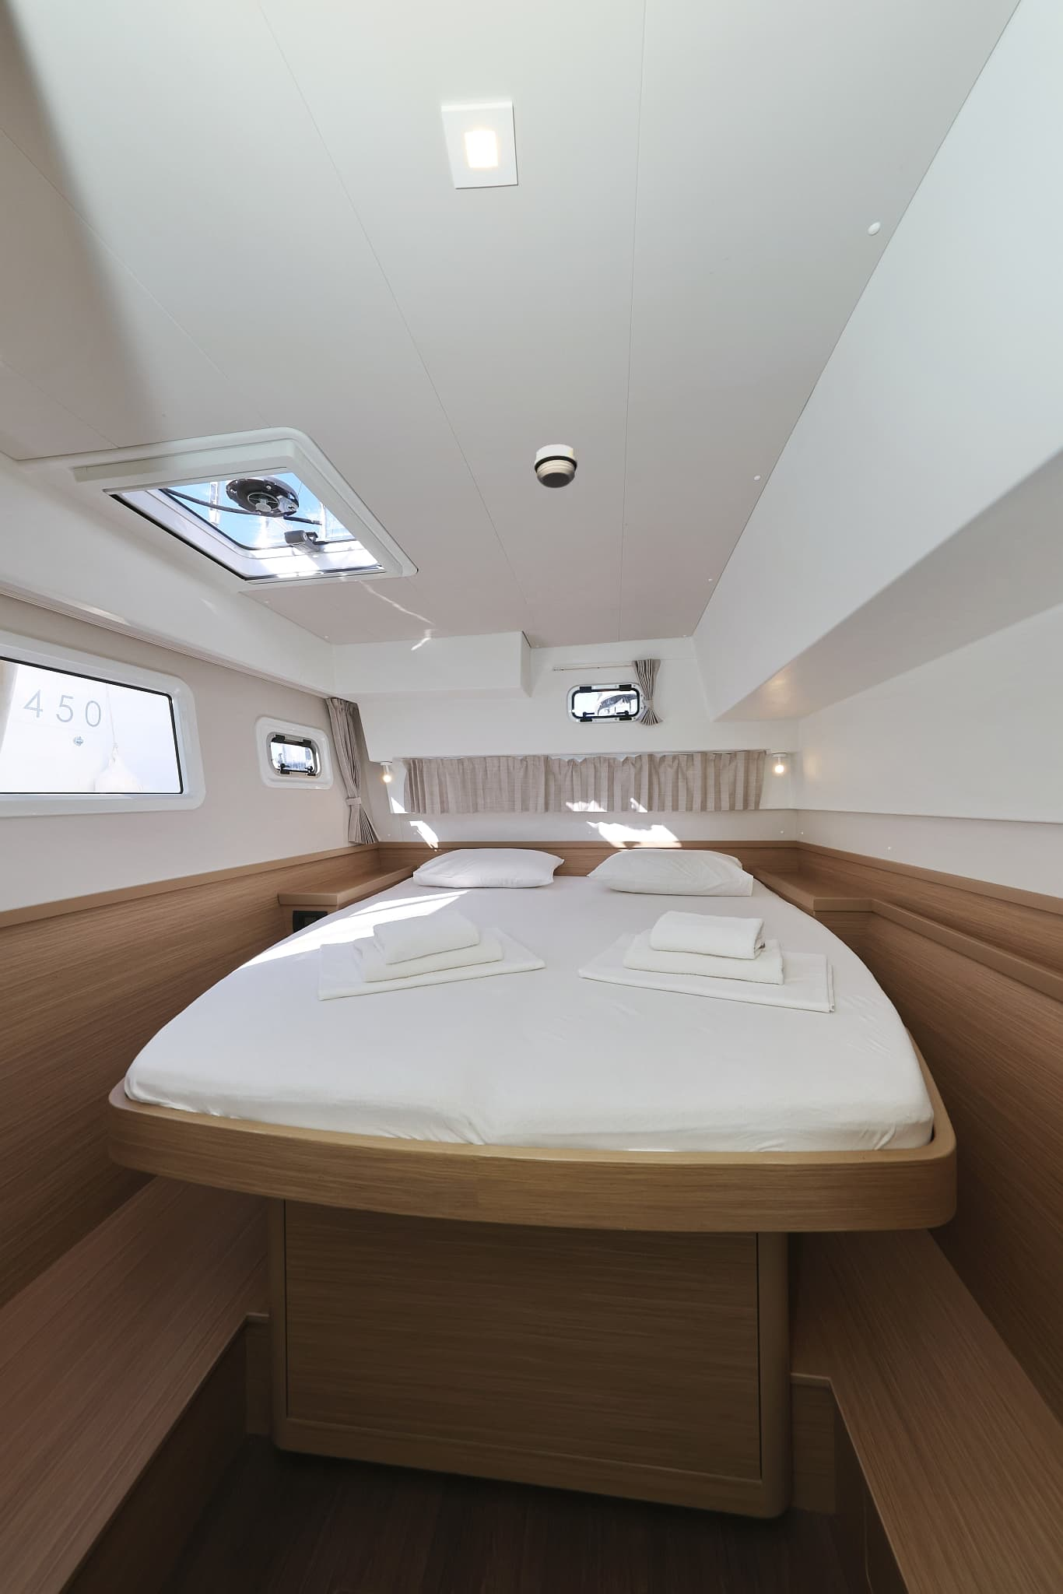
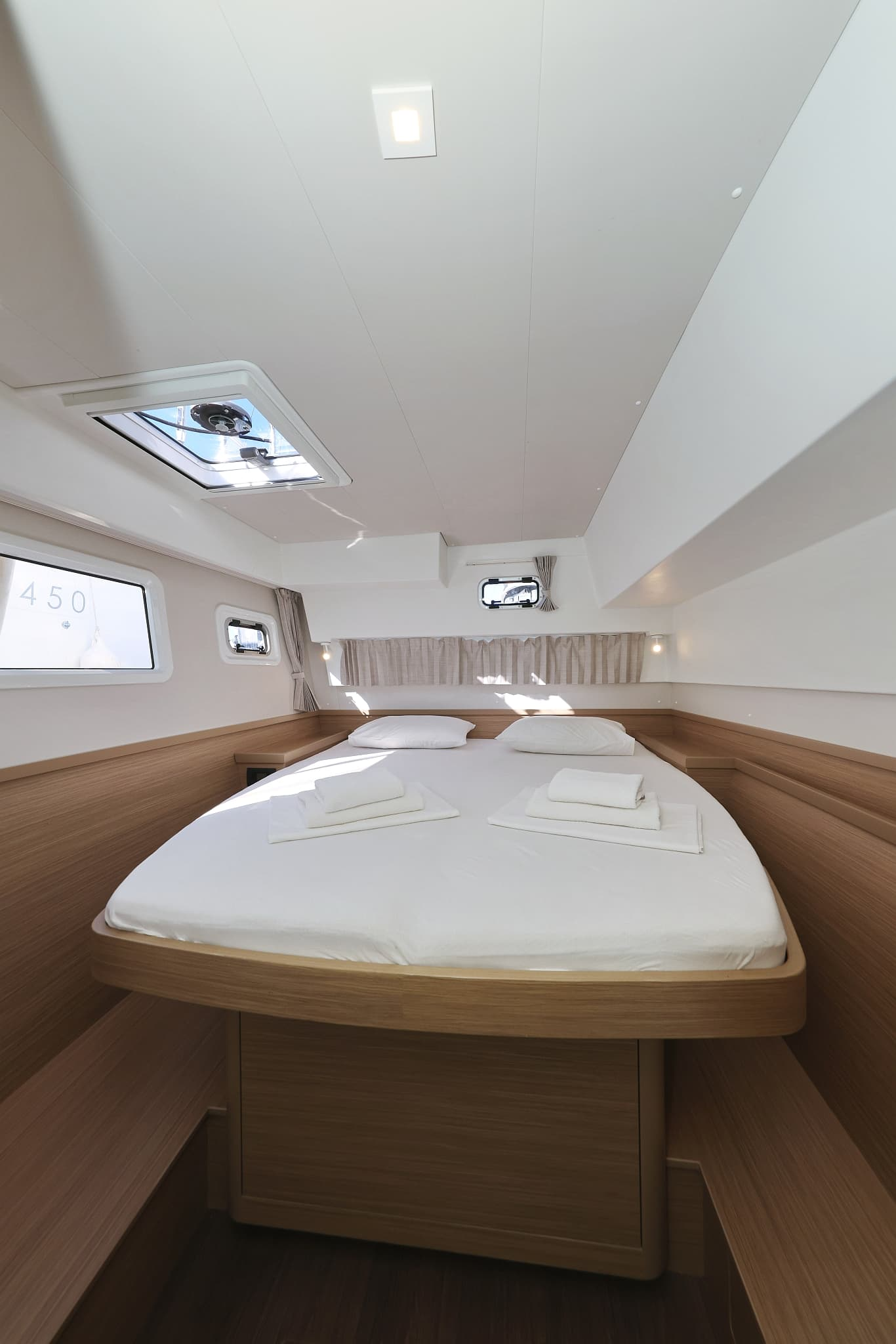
- smoke detector [534,444,578,489]
